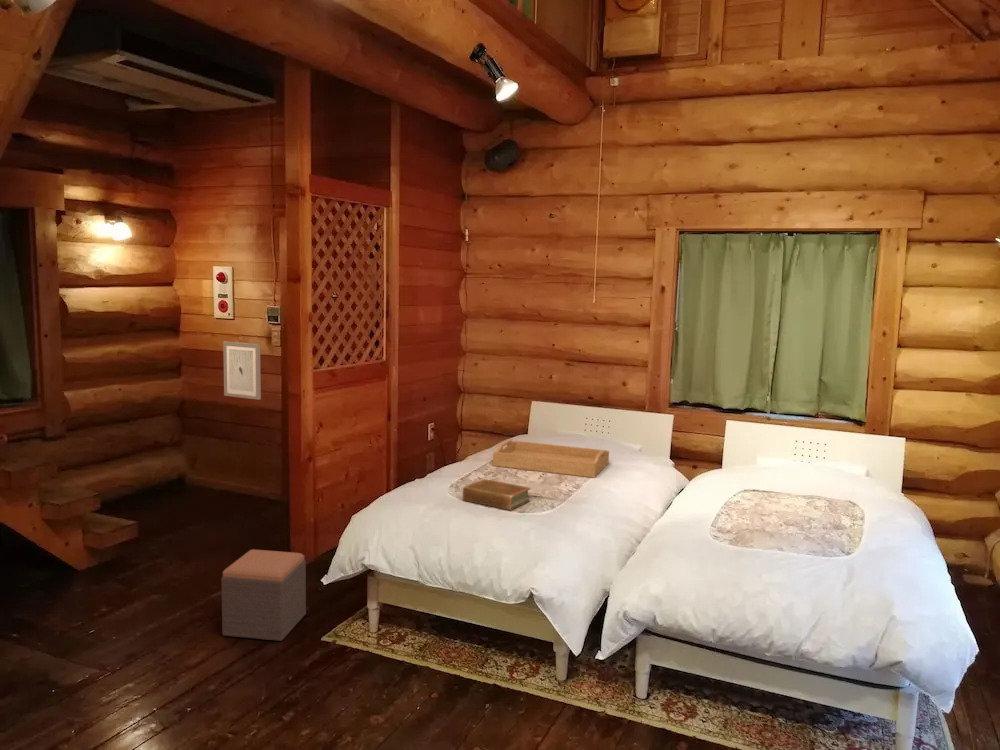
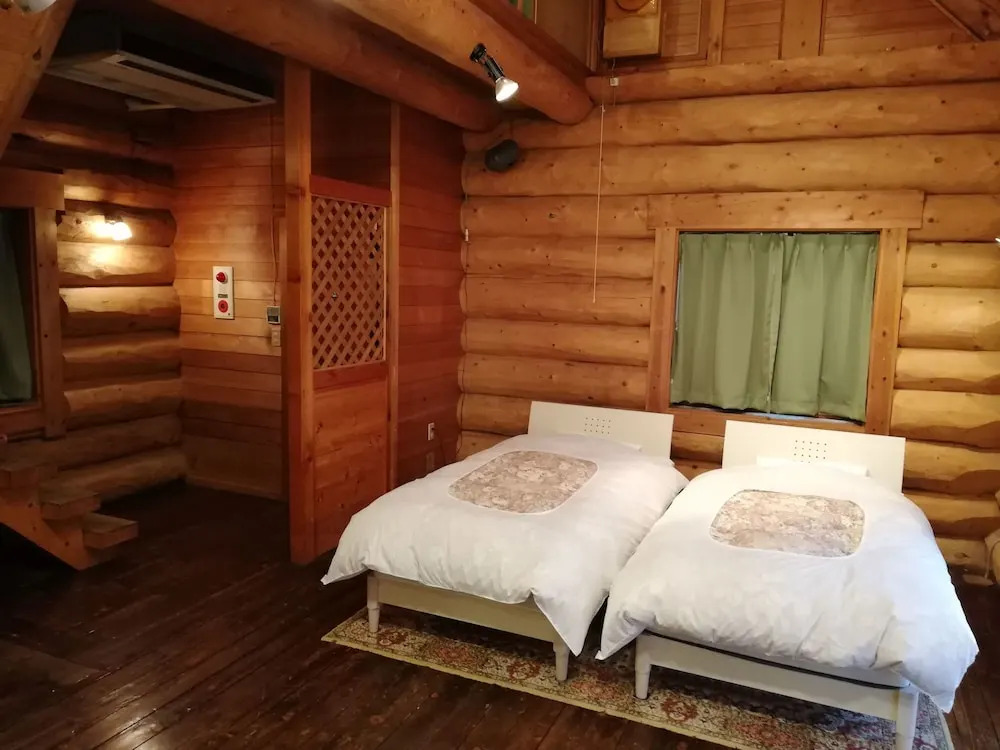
- serving tray [492,439,610,479]
- wall art [222,341,262,401]
- book [462,478,532,511]
- footstool [220,548,307,642]
